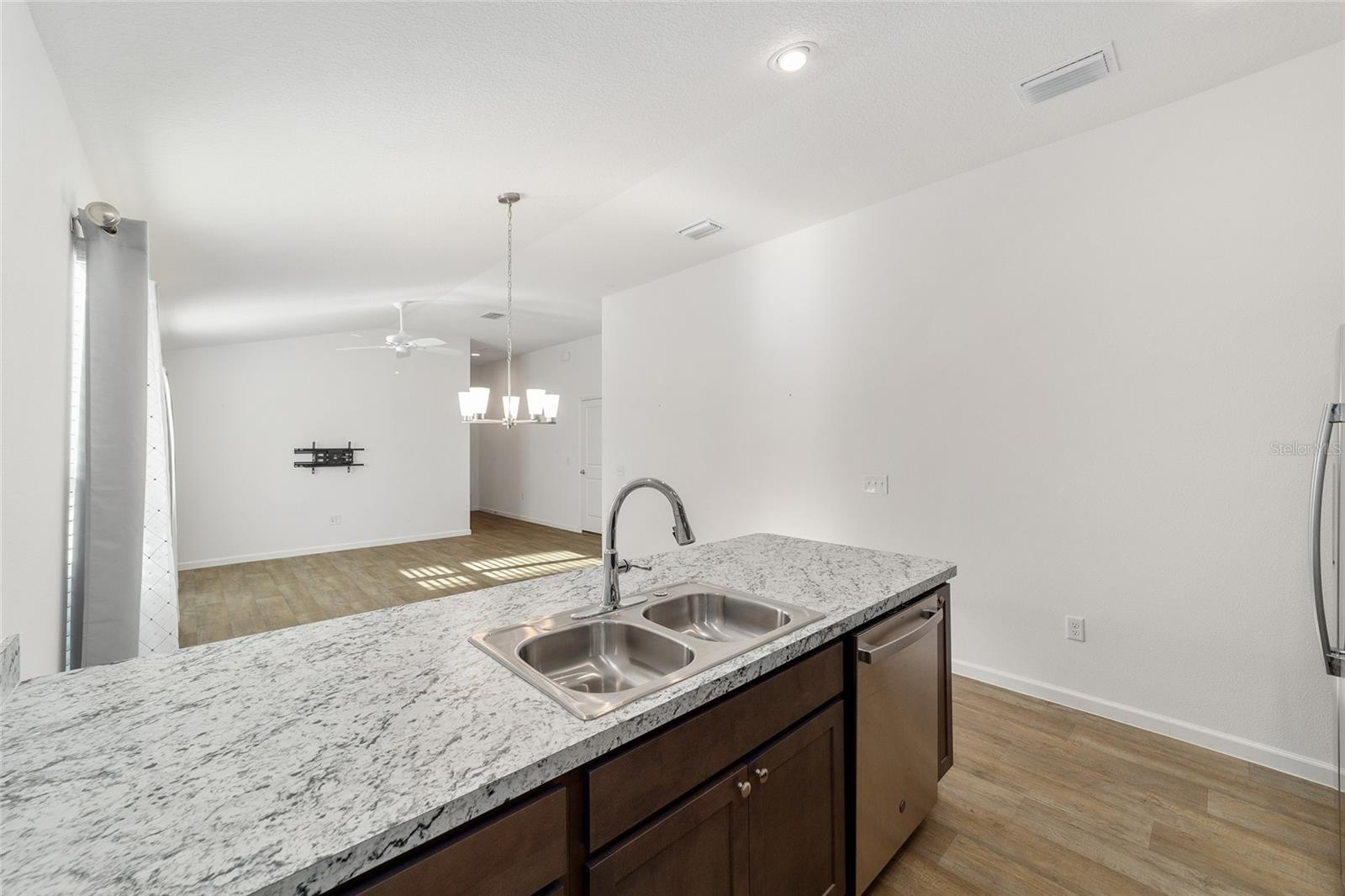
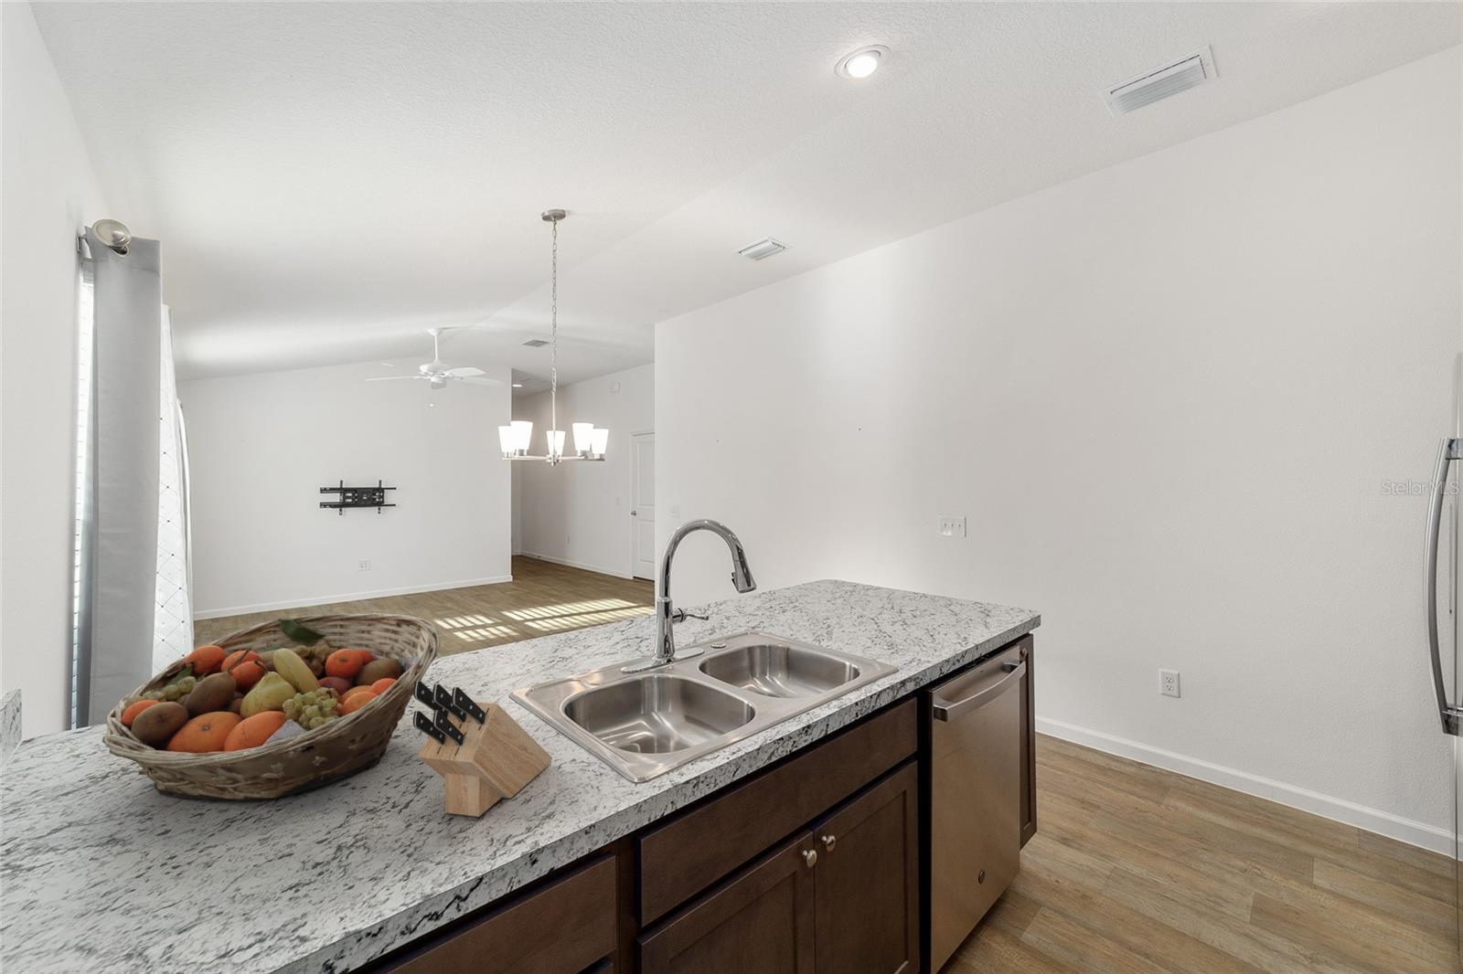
+ knife block [412,679,554,817]
+ fruit basket [101,612,441,802]
